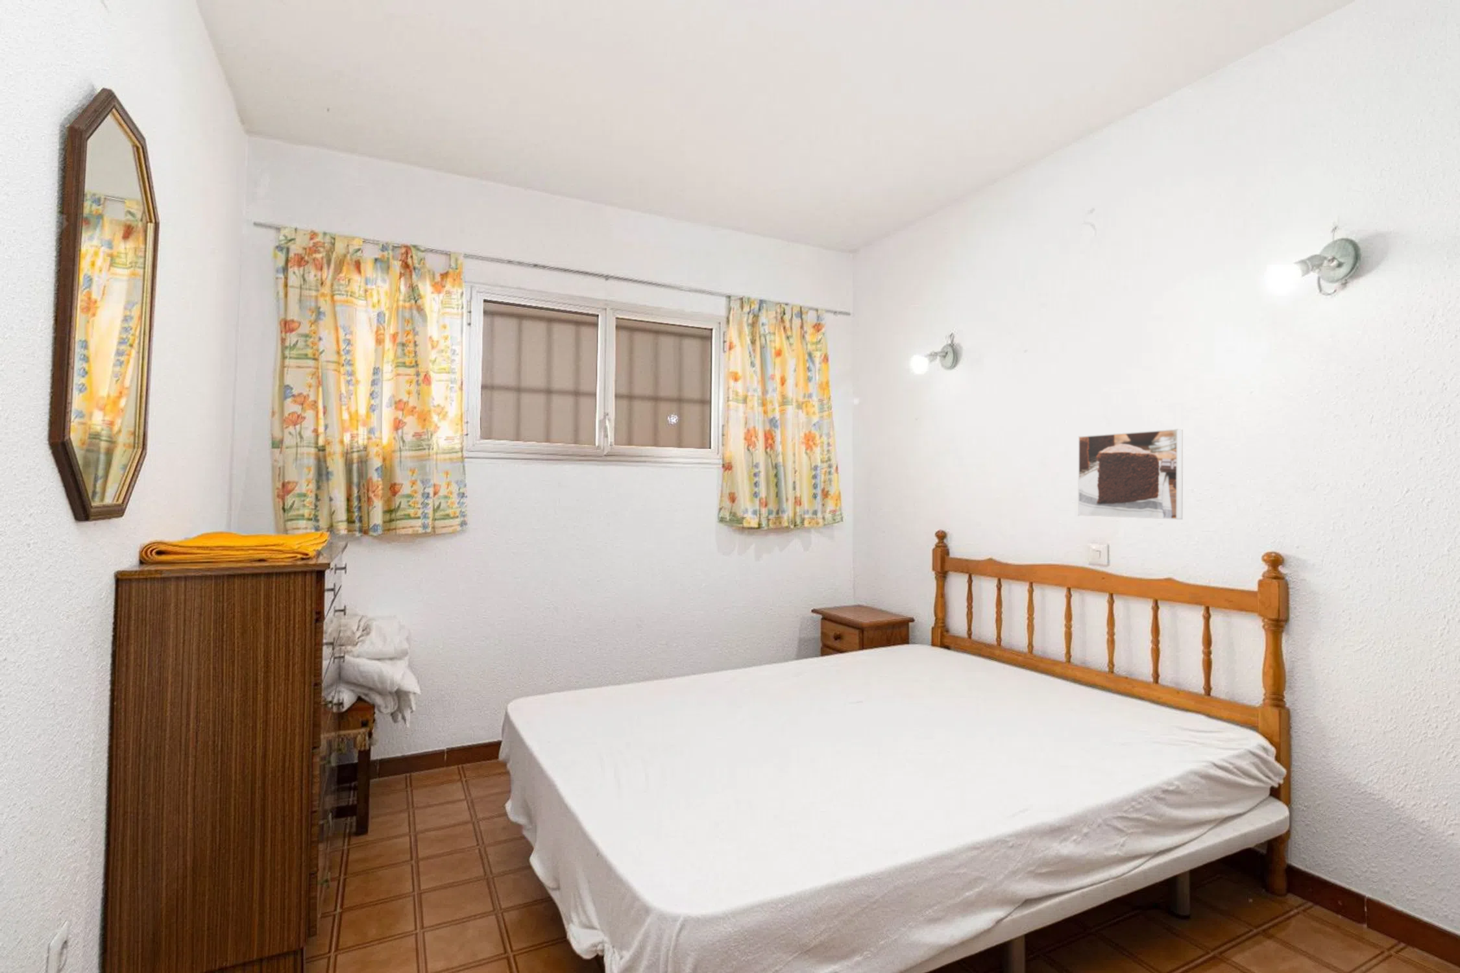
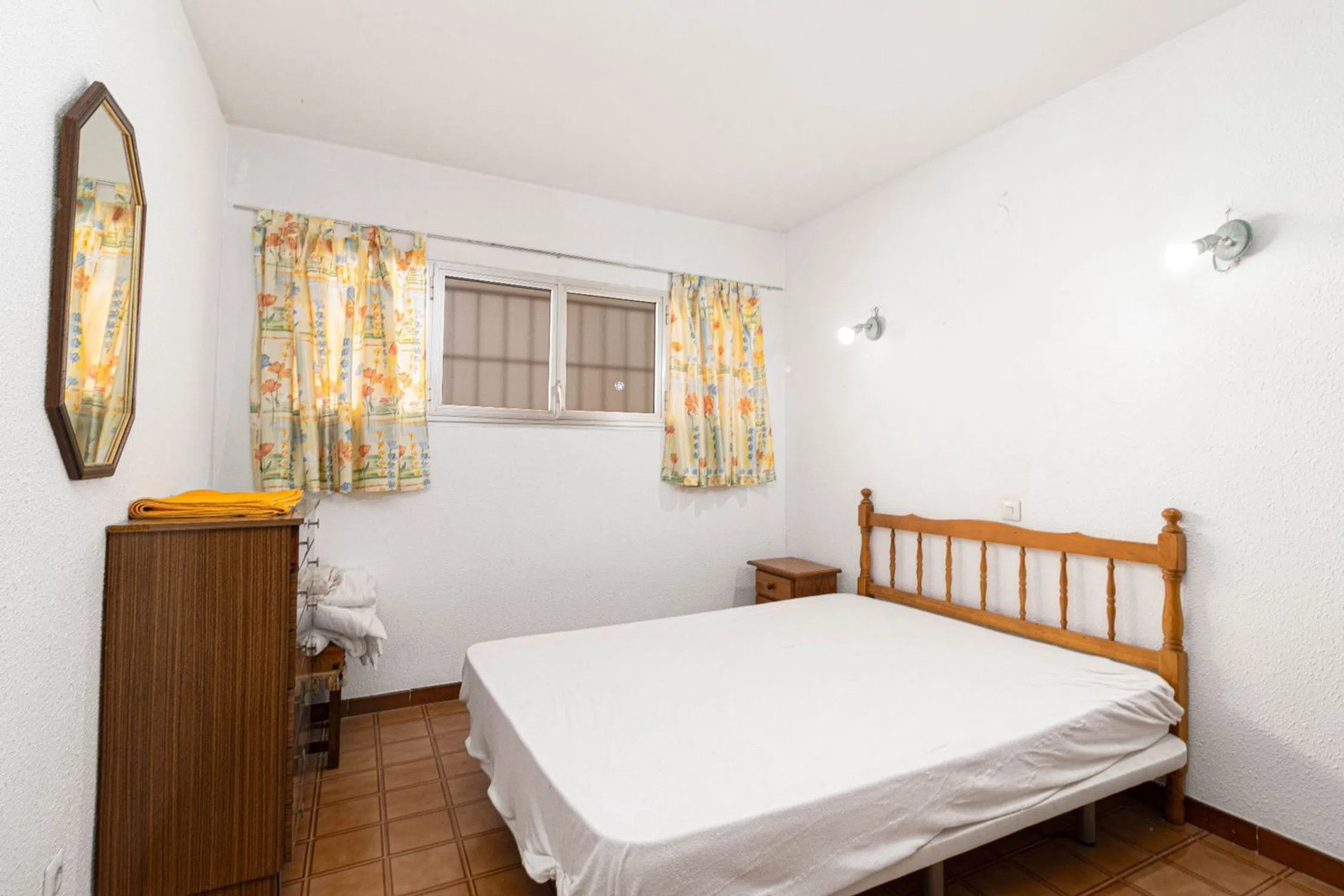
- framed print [1078,428,1184,520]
